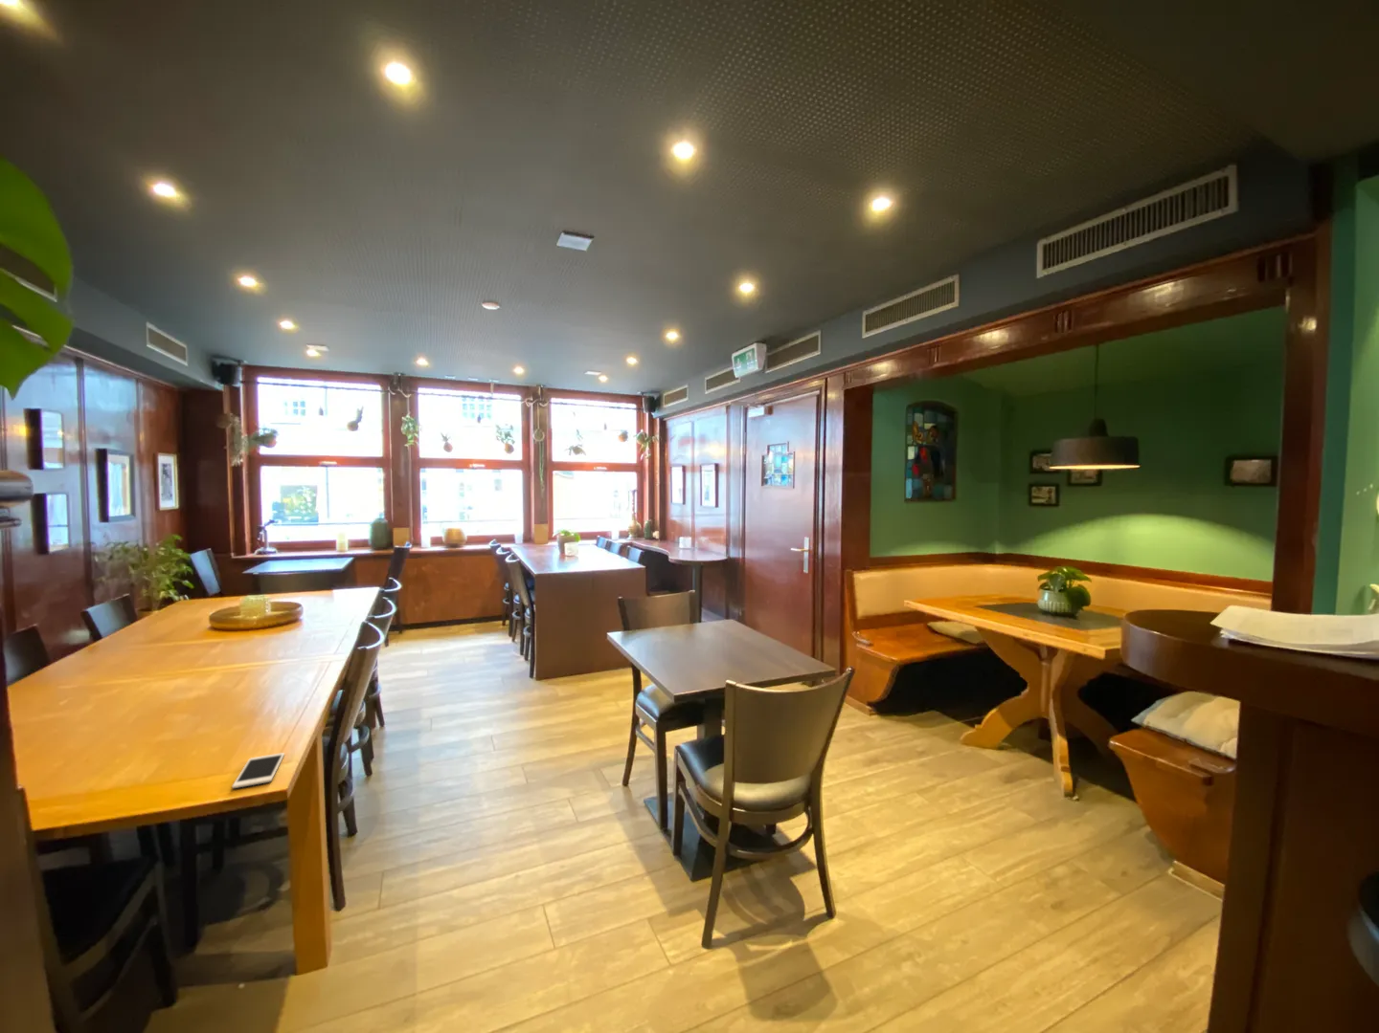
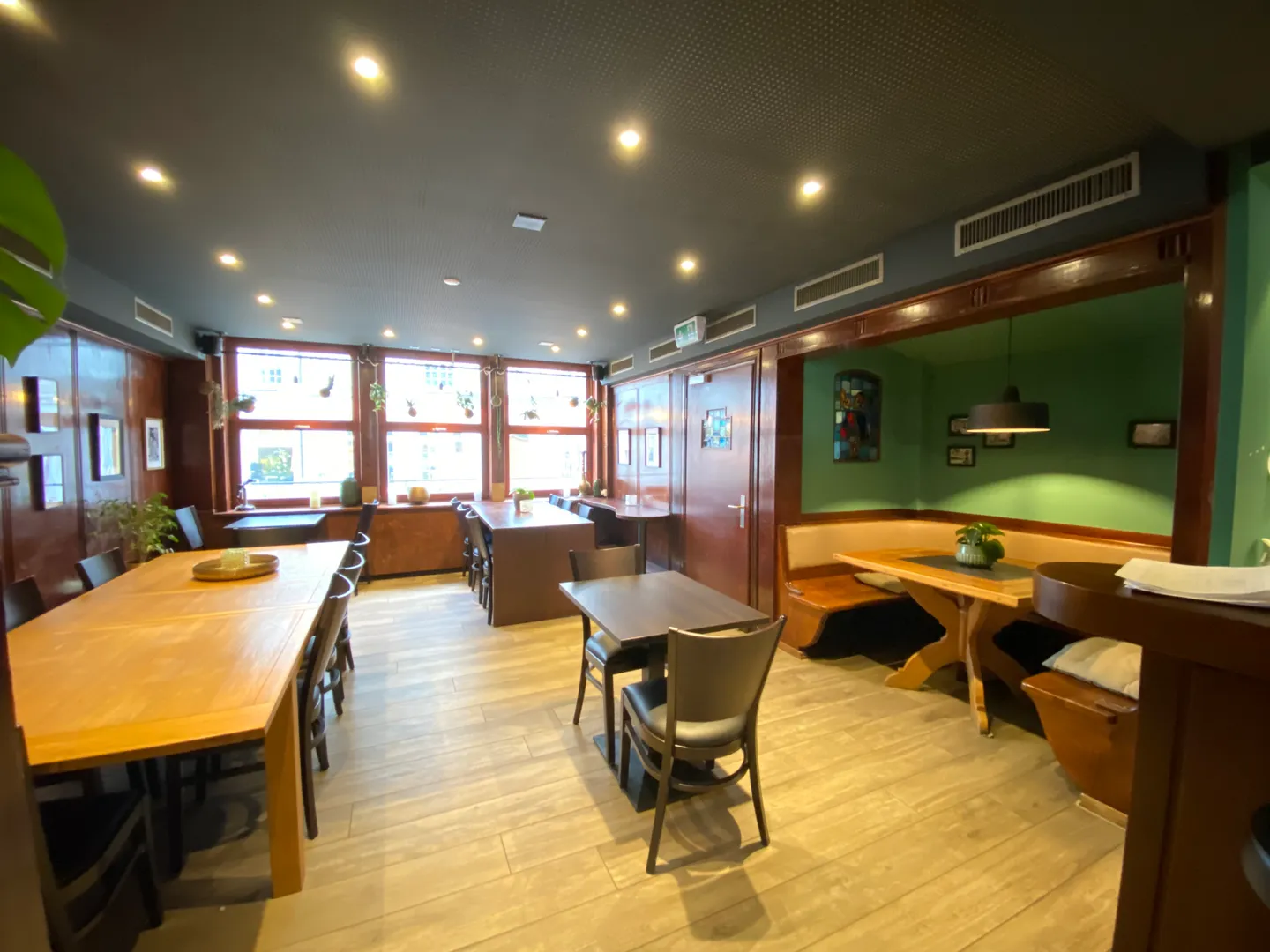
- cell phone [231,752,286,789]
